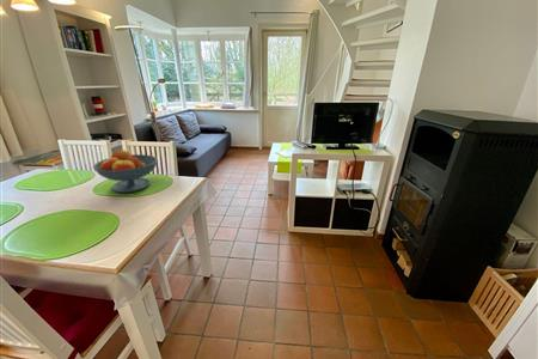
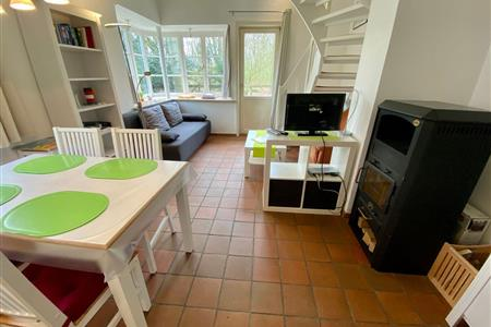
- fruit bowl [92,148,159,194]
